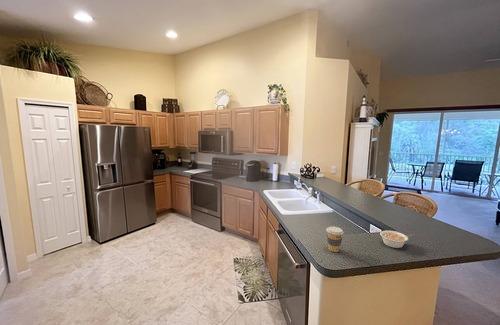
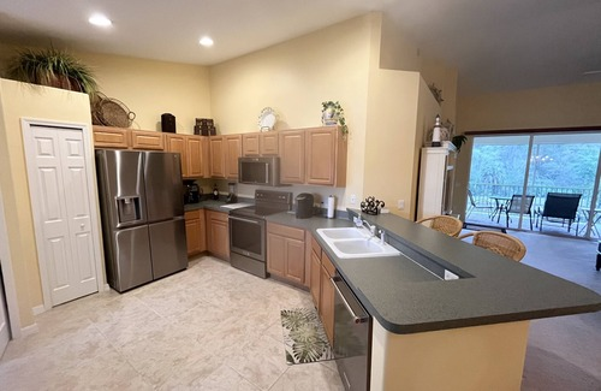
- legume [379,230,413,249]
- coffee cup [325,225,344,253]
